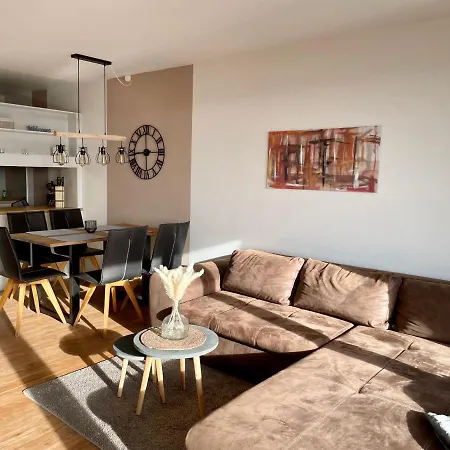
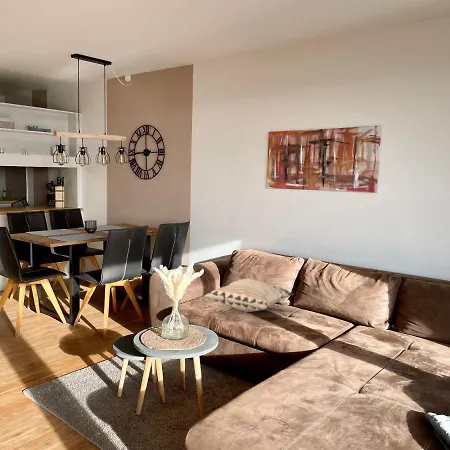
+ decorative pillow [203,277,294,313]
